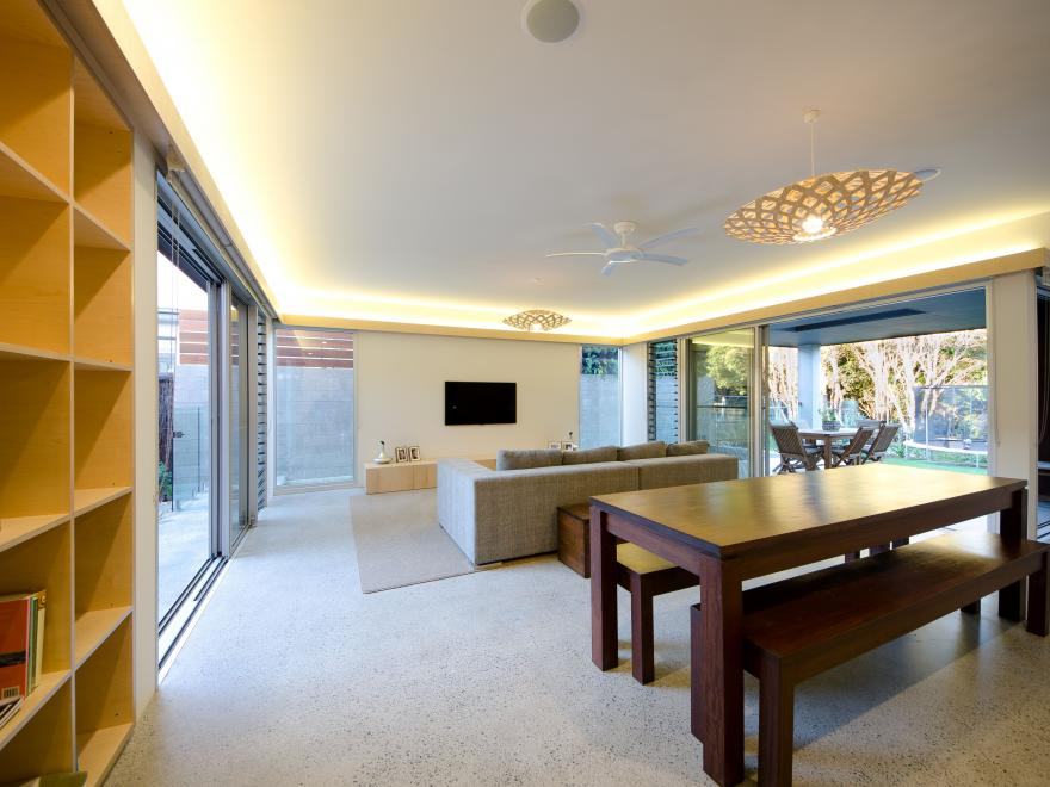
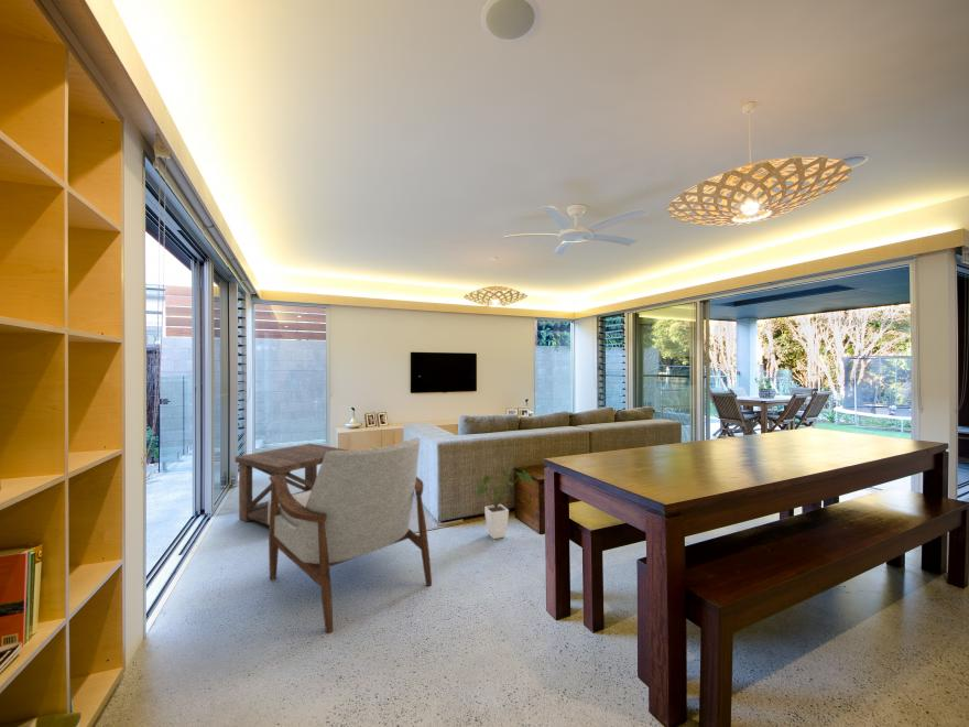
+ side table [235,443,349,527]
+ armchair [268,436,433,634]
+ house plant [465,466,533,540]
